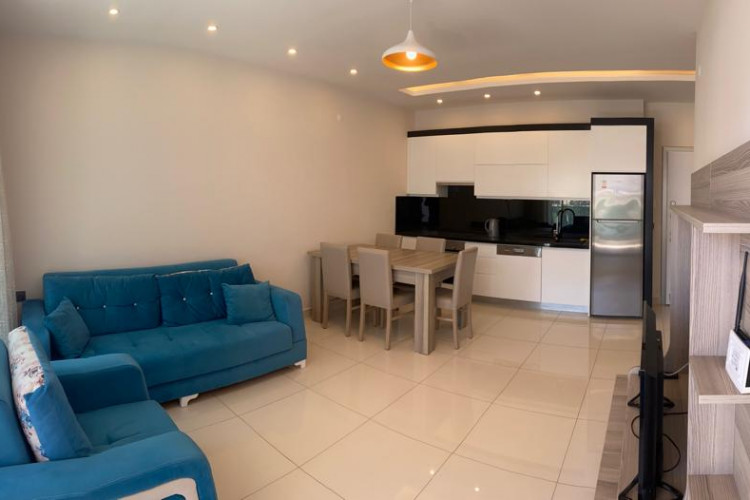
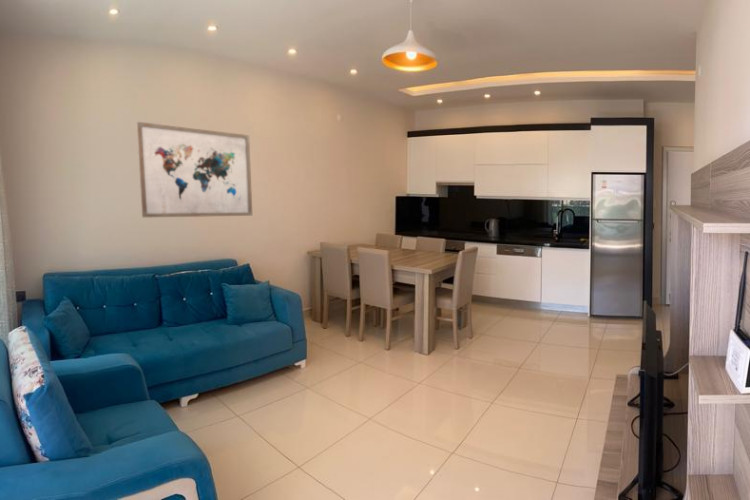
+ wall art [136,121,253,218]
